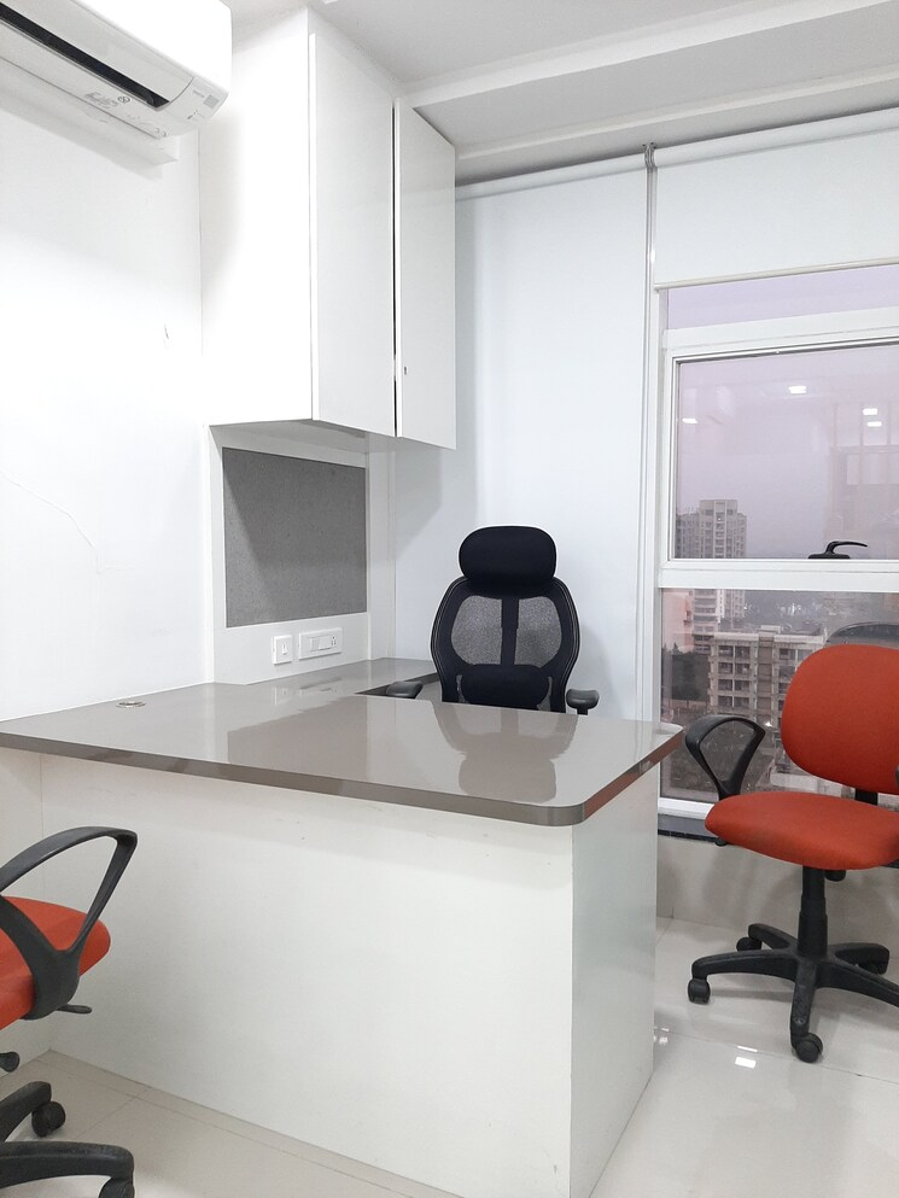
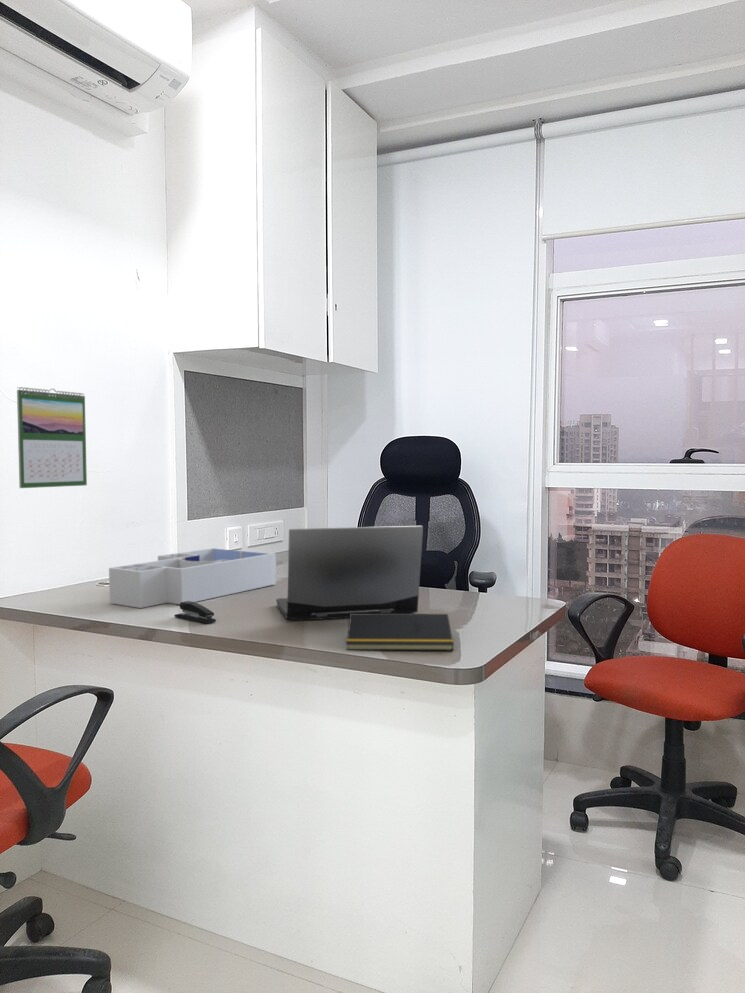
+ calendar [16,386,88,489]
+ laptop computer [275,525,424,621]
+ stapler [174,601,217,624]
+ desk organizer [108,547,277,609]
+ notepad [346,613,454,651]
